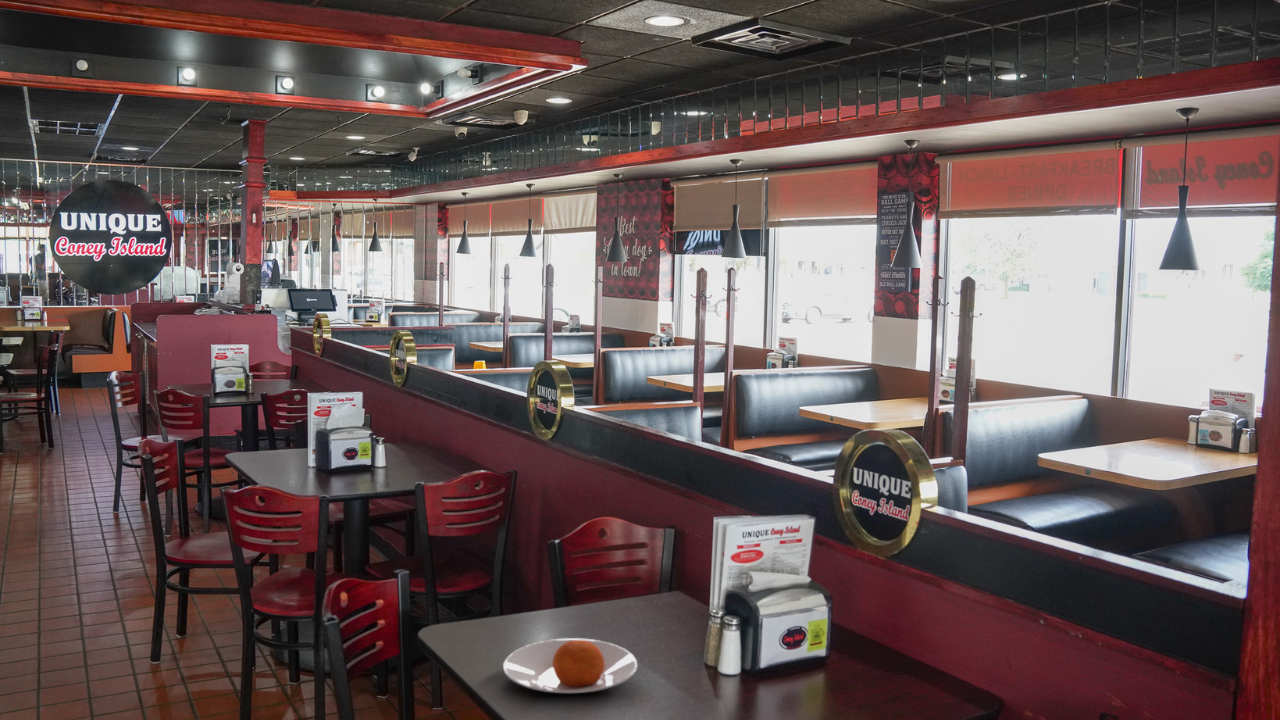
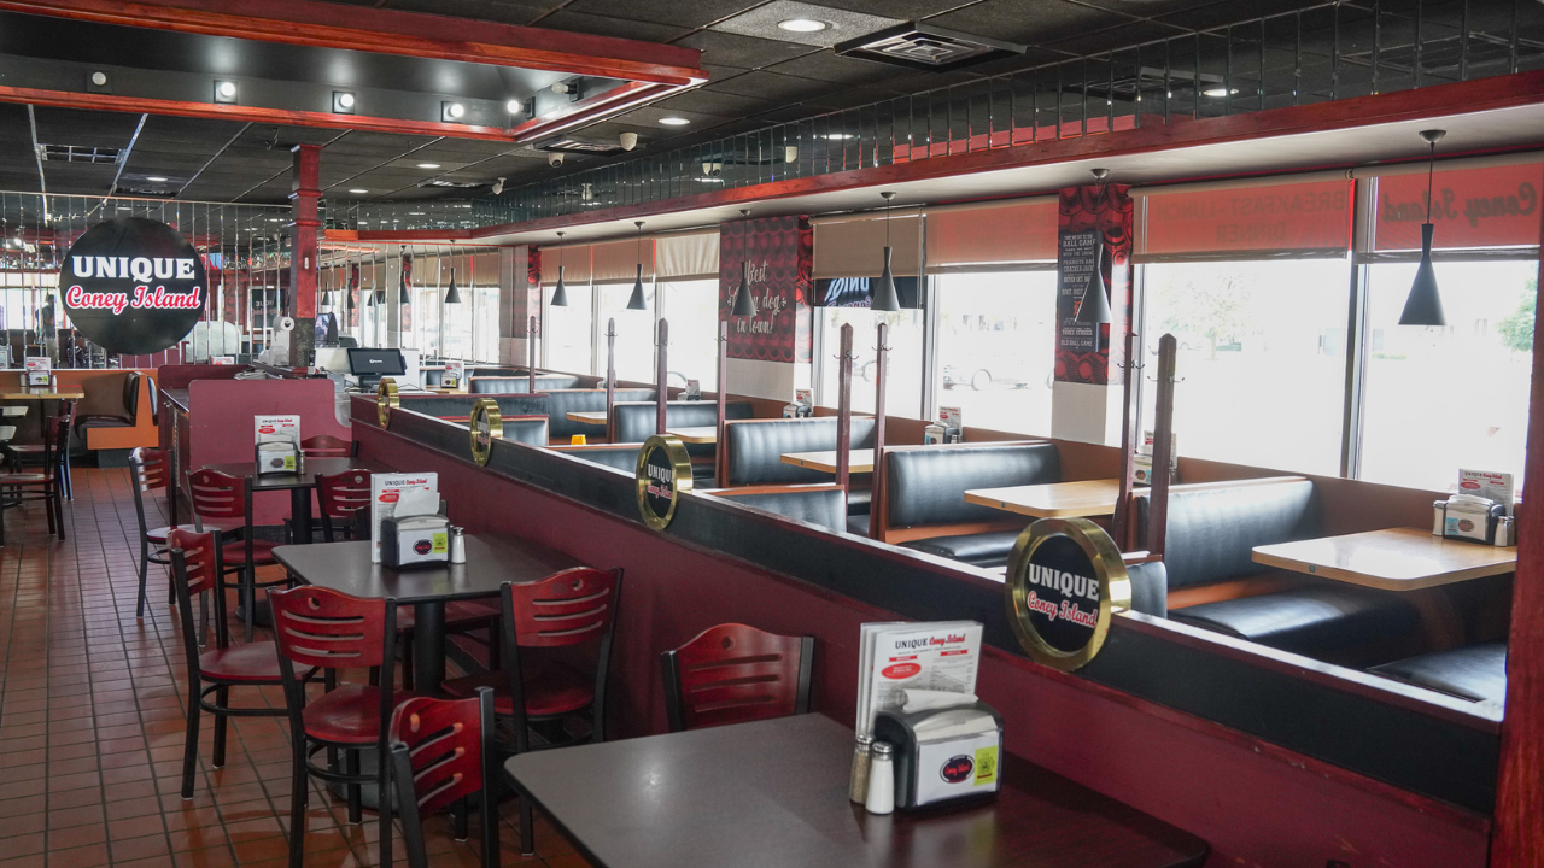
- plate [502,637,639,694]
